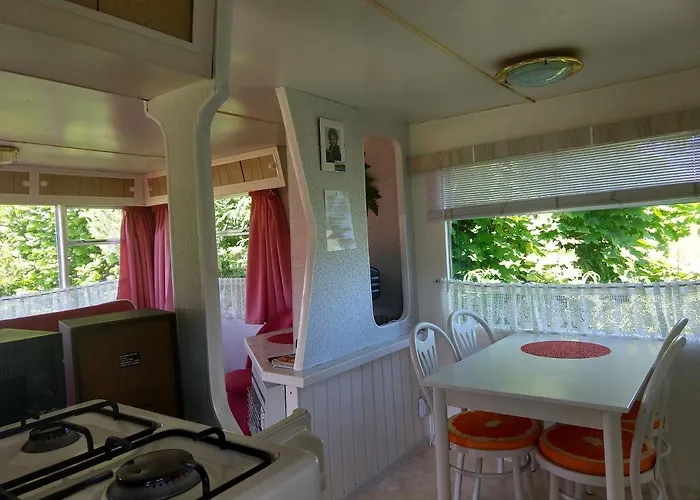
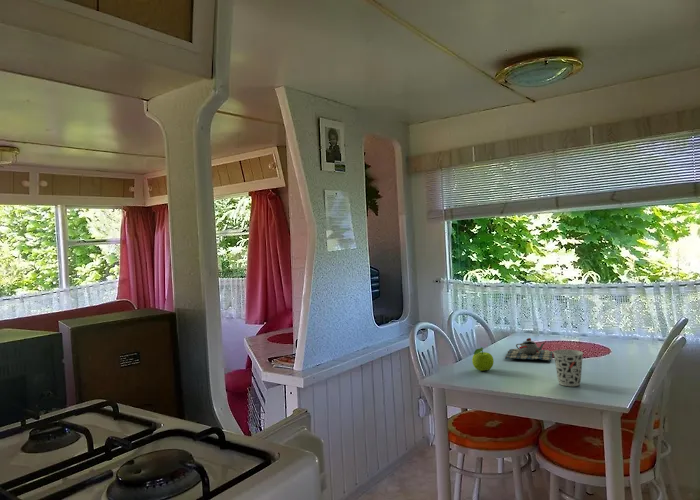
+ cup [552,349,584,387]
+ fruit [471,347,495,372]
+ teapot [504,337,553,363]
